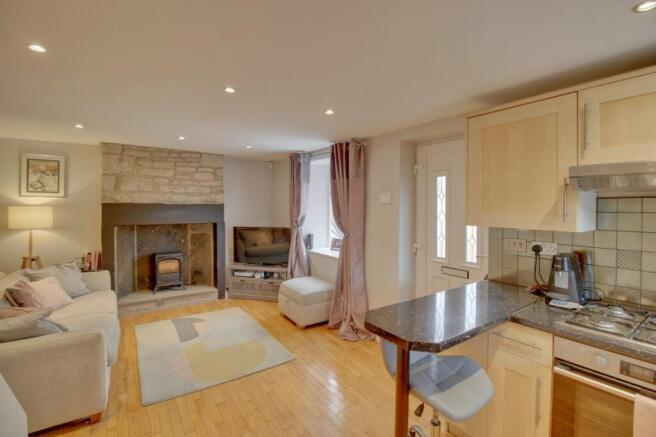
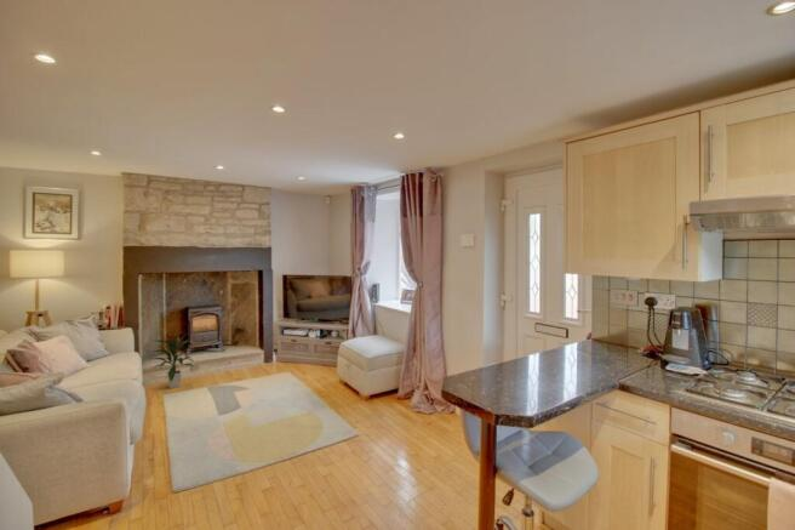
+ indoor plant [149,331,196,389]
